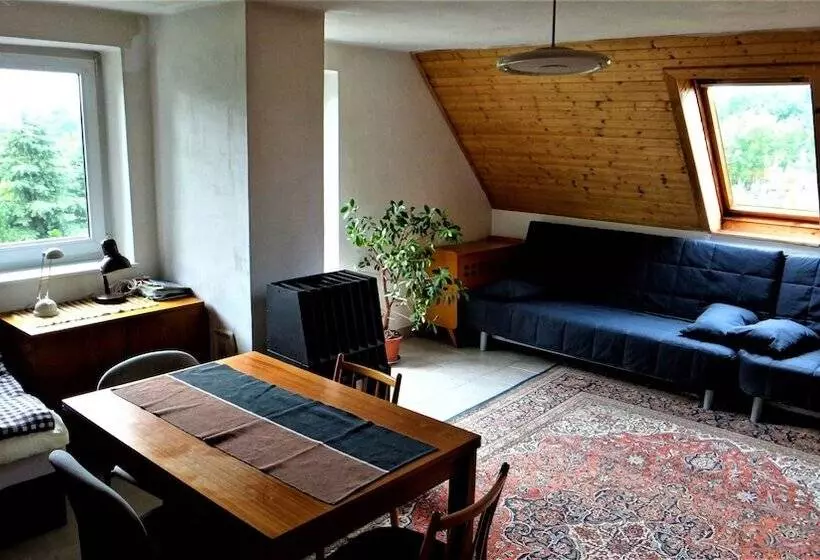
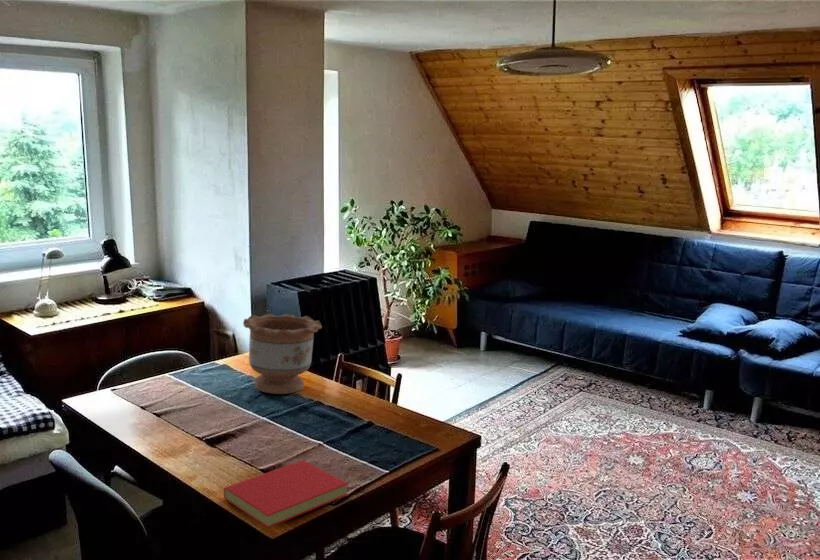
+ book [223,459,349,529]
+ flower pot [242,313,323,395]
